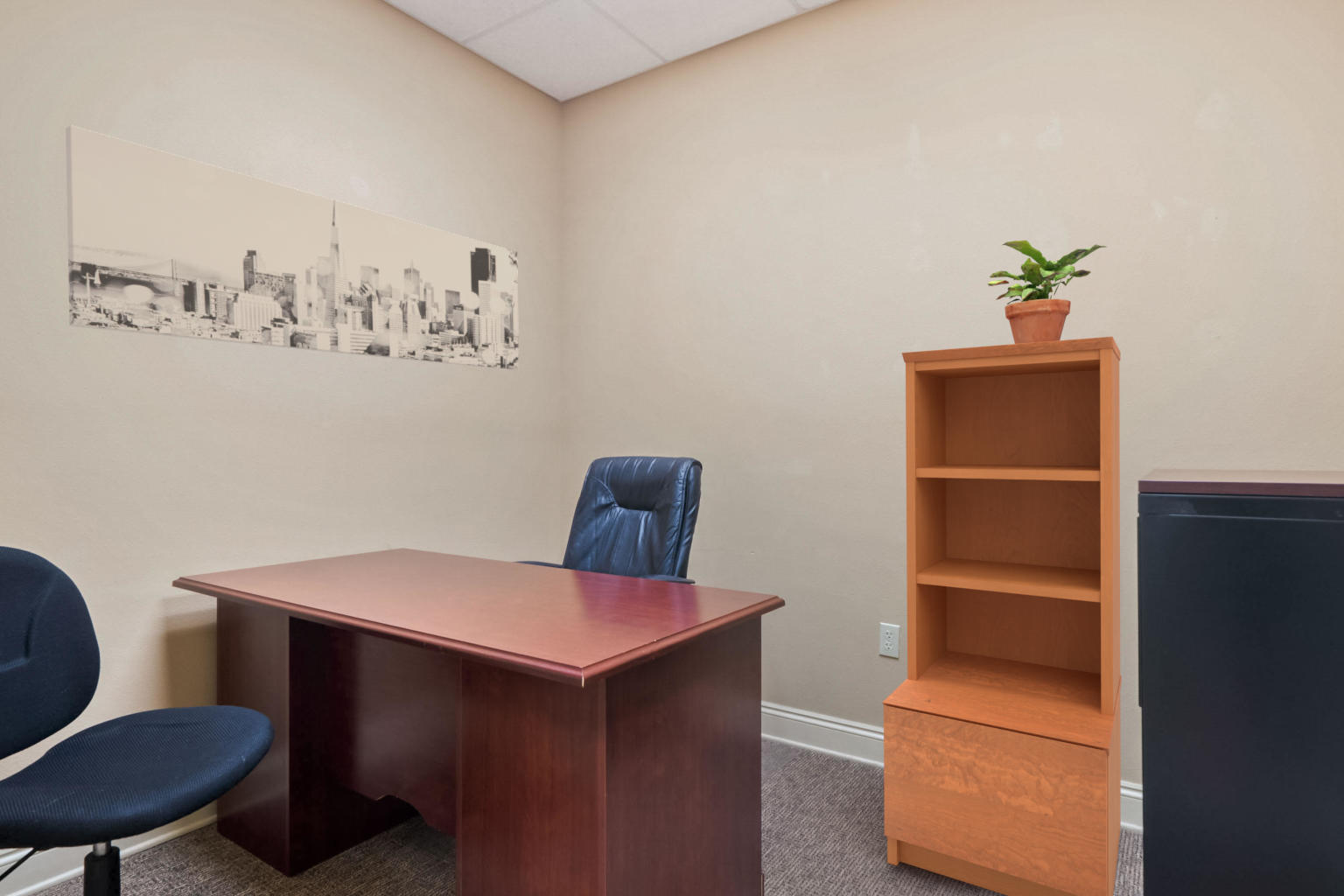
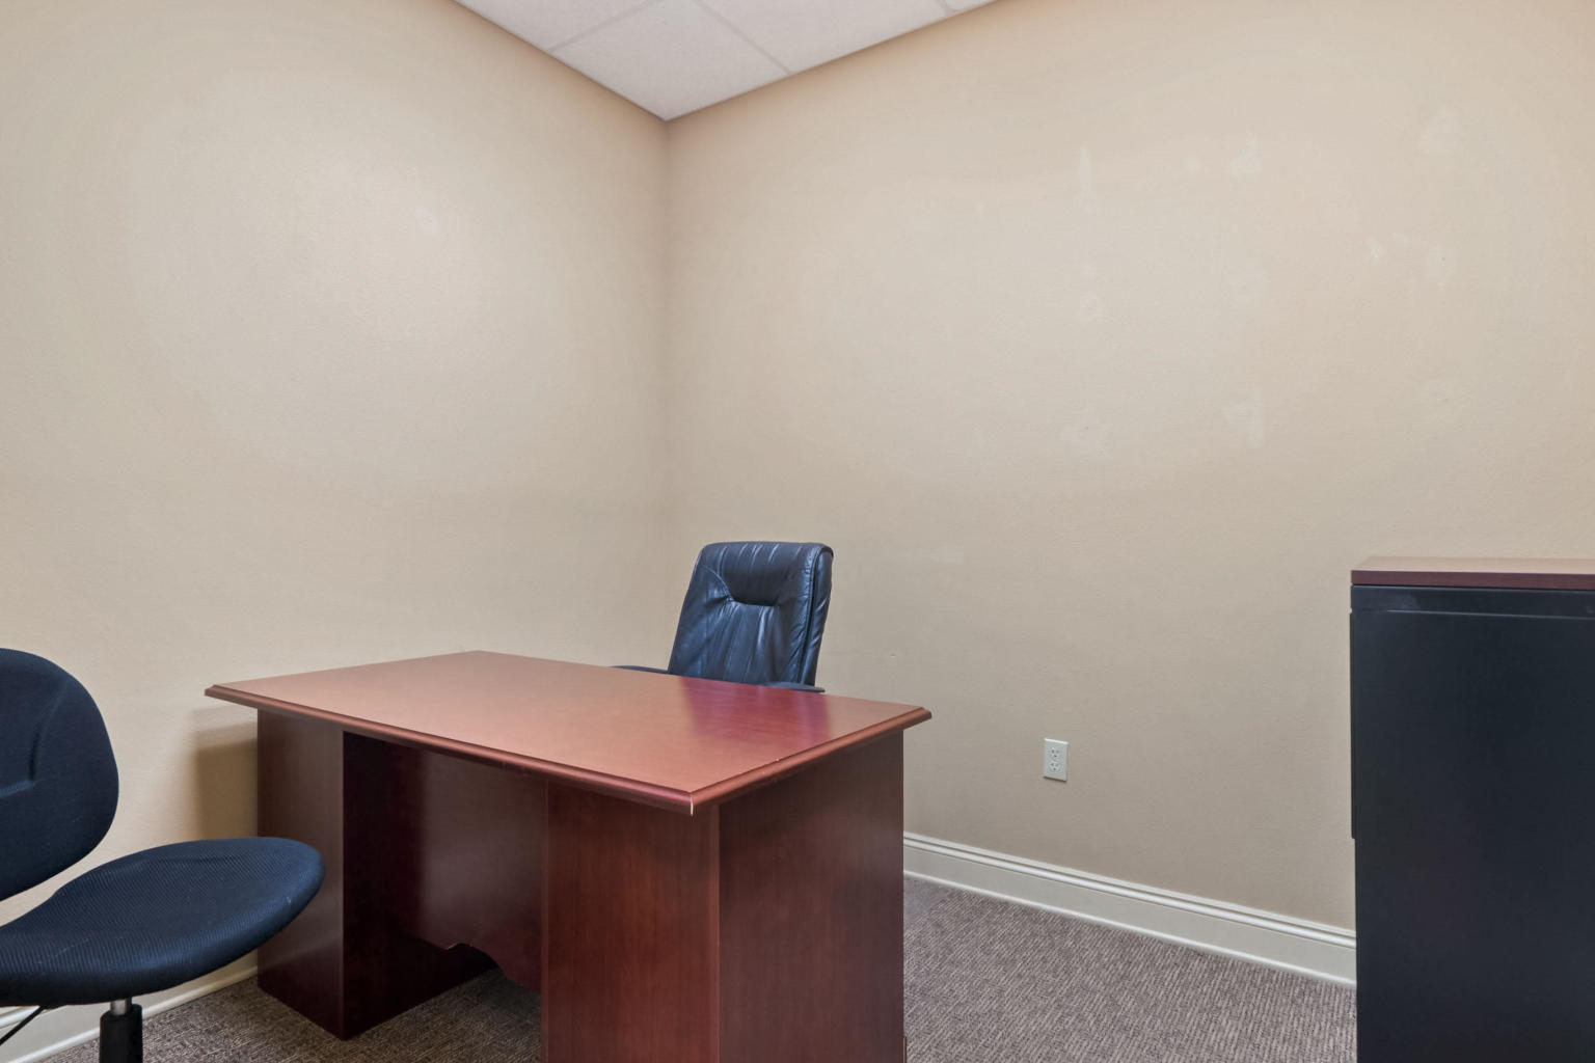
- potted plant [987,240,1107,344]
- bookshelf [881,336,1123,896]
- wall art [65,124,520,371]
